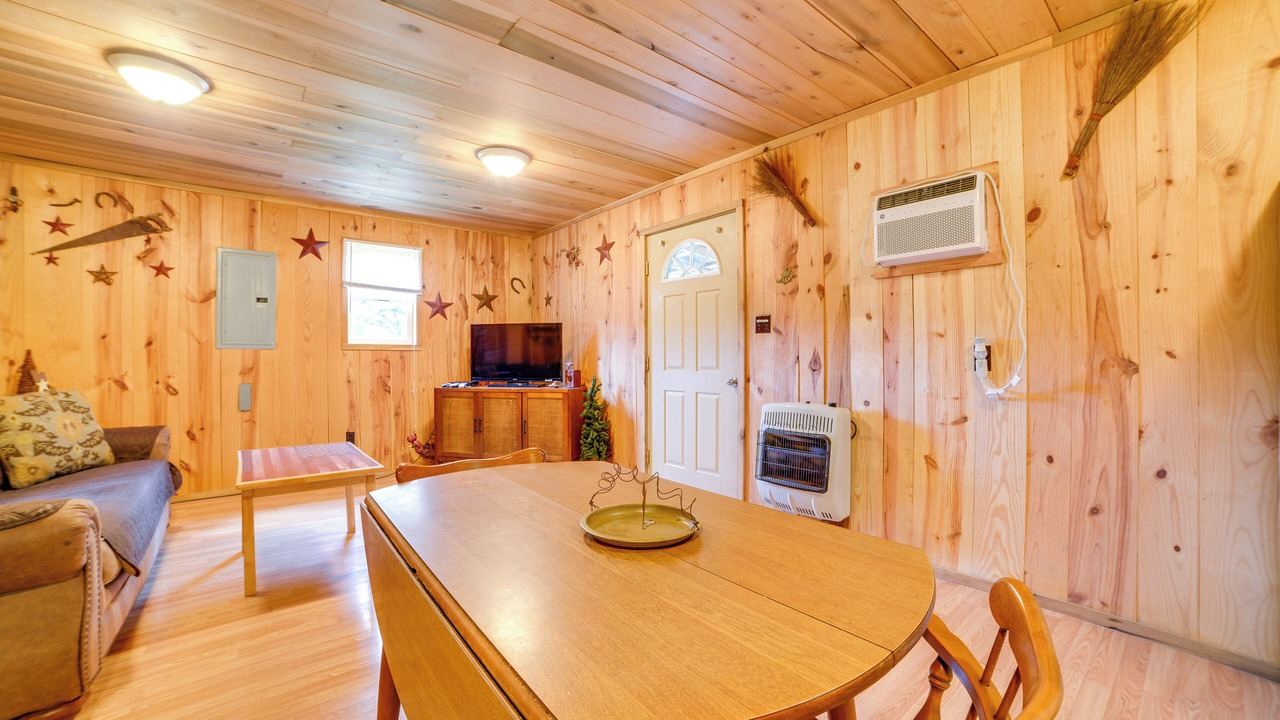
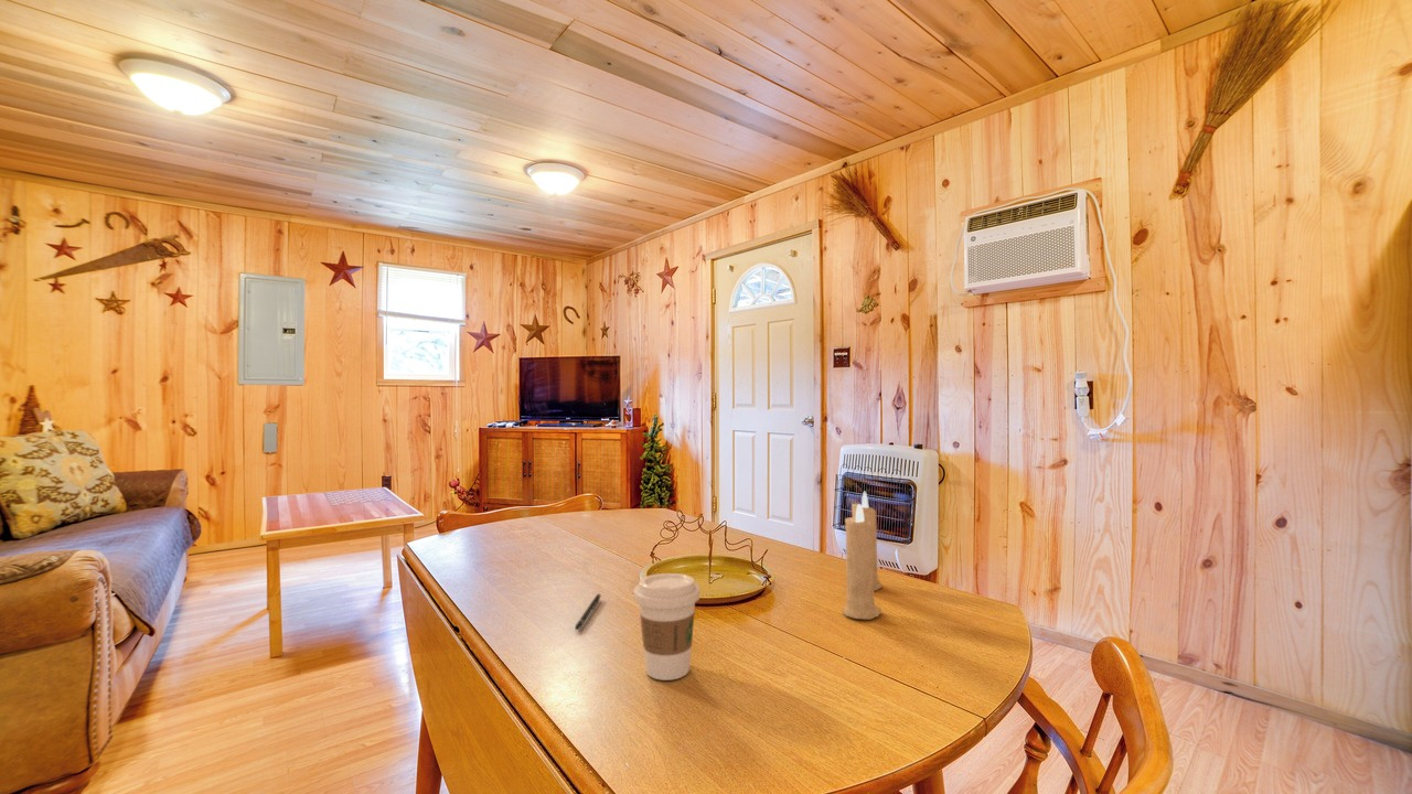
+ candle [842,491,882,621]
+ coffee cup [633,572,702,682]
+ pen [575,592,602,631]
